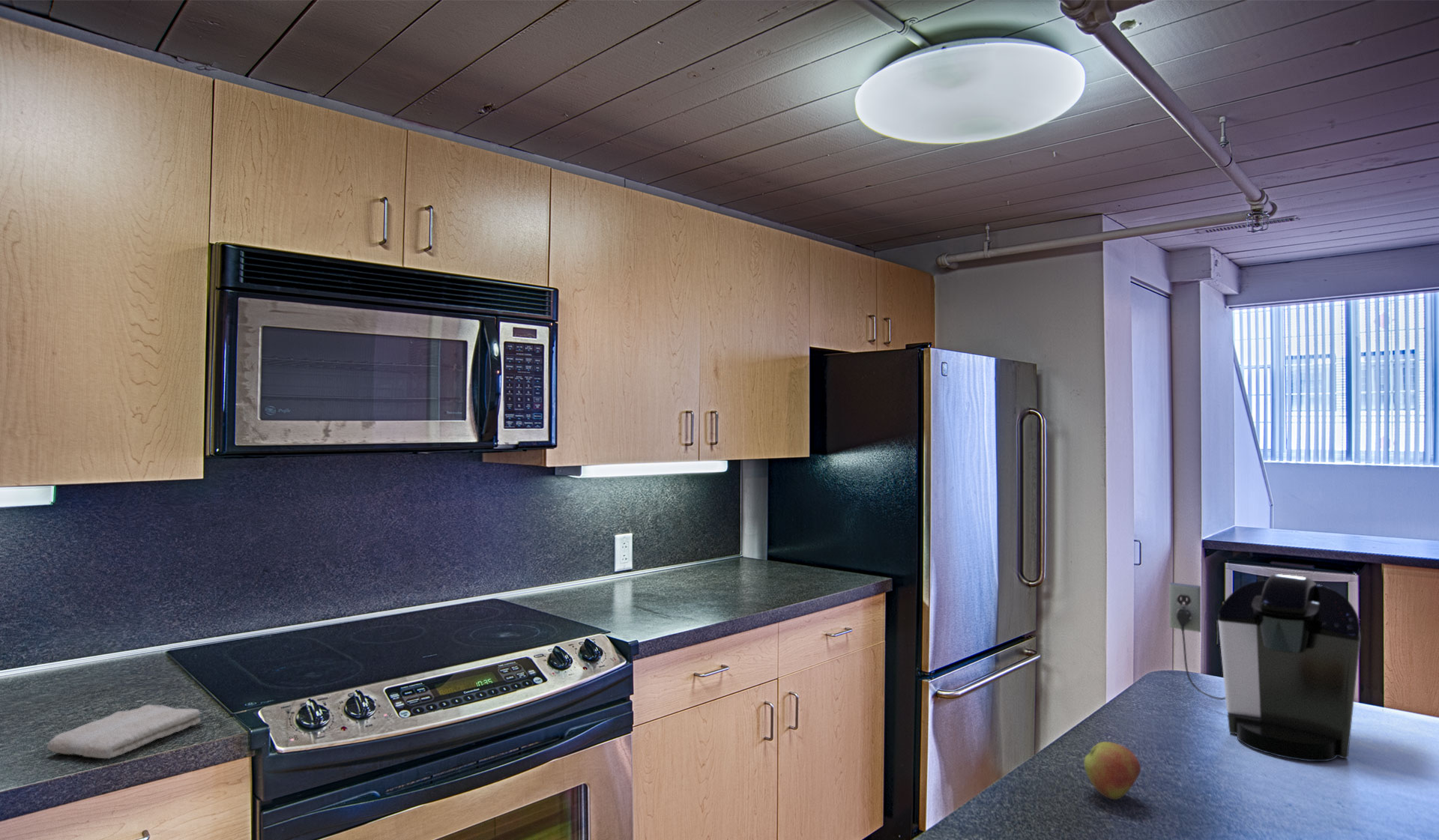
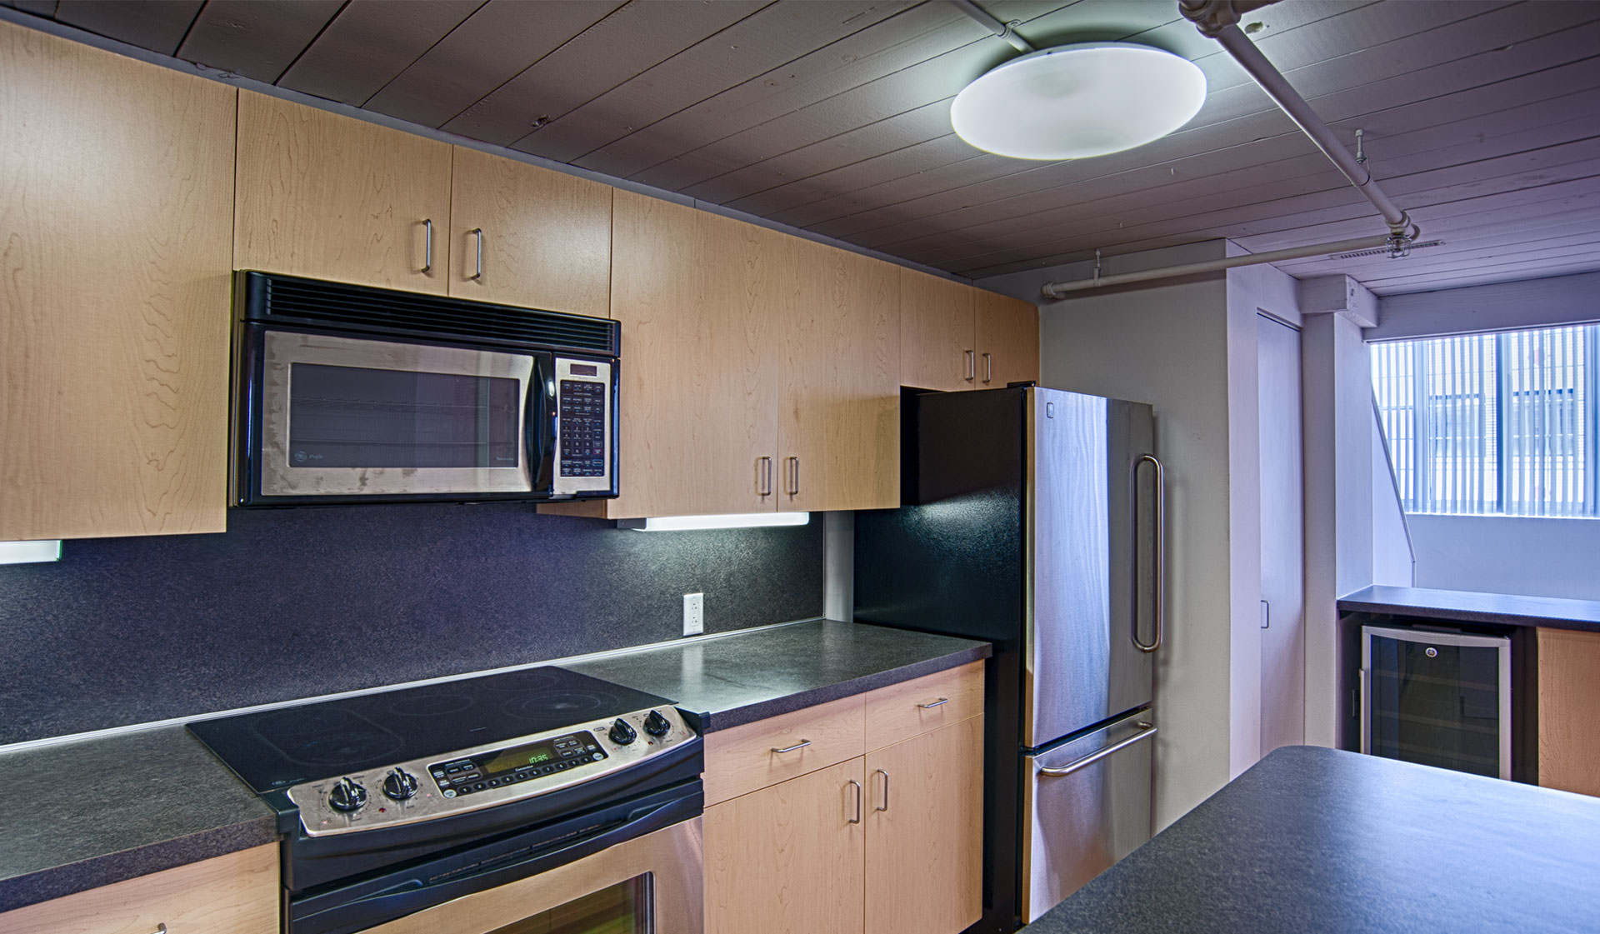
- apple [1083,741,1141,800]
- coffee maker [1168,573,1361,762]
- washcloth [46,704,202,760]
